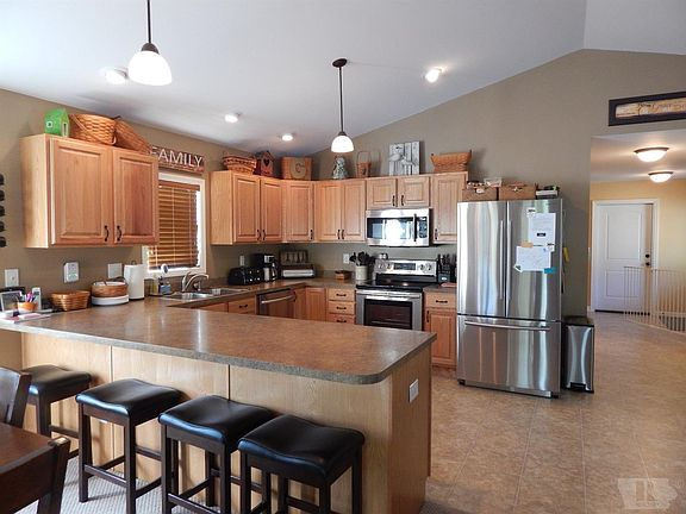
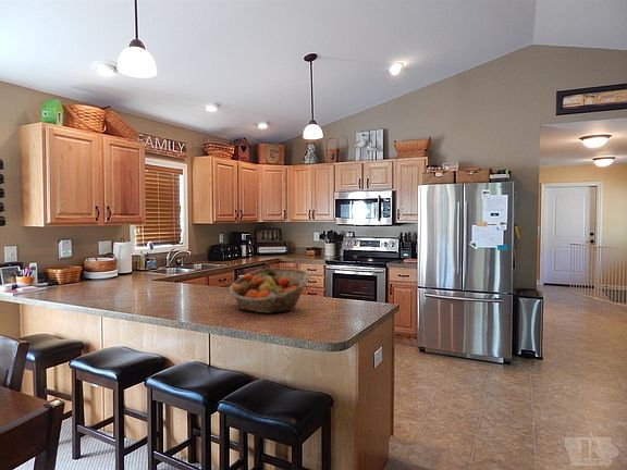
+ fruit basket [228,267,311,314]
